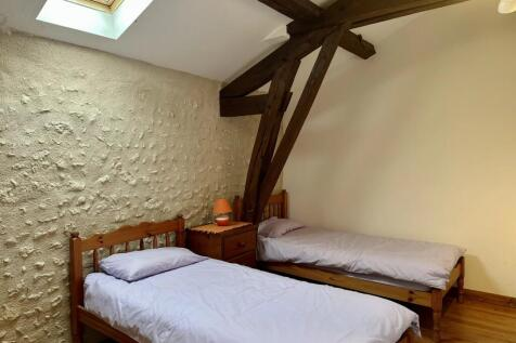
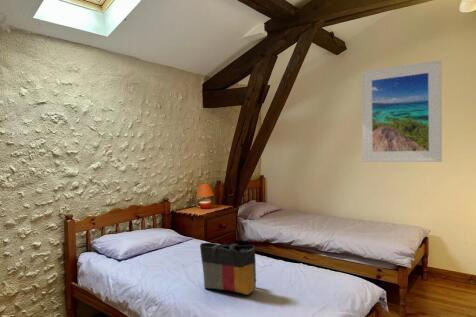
+ tote bag [199,242,257,296]
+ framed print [360,59,443,163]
